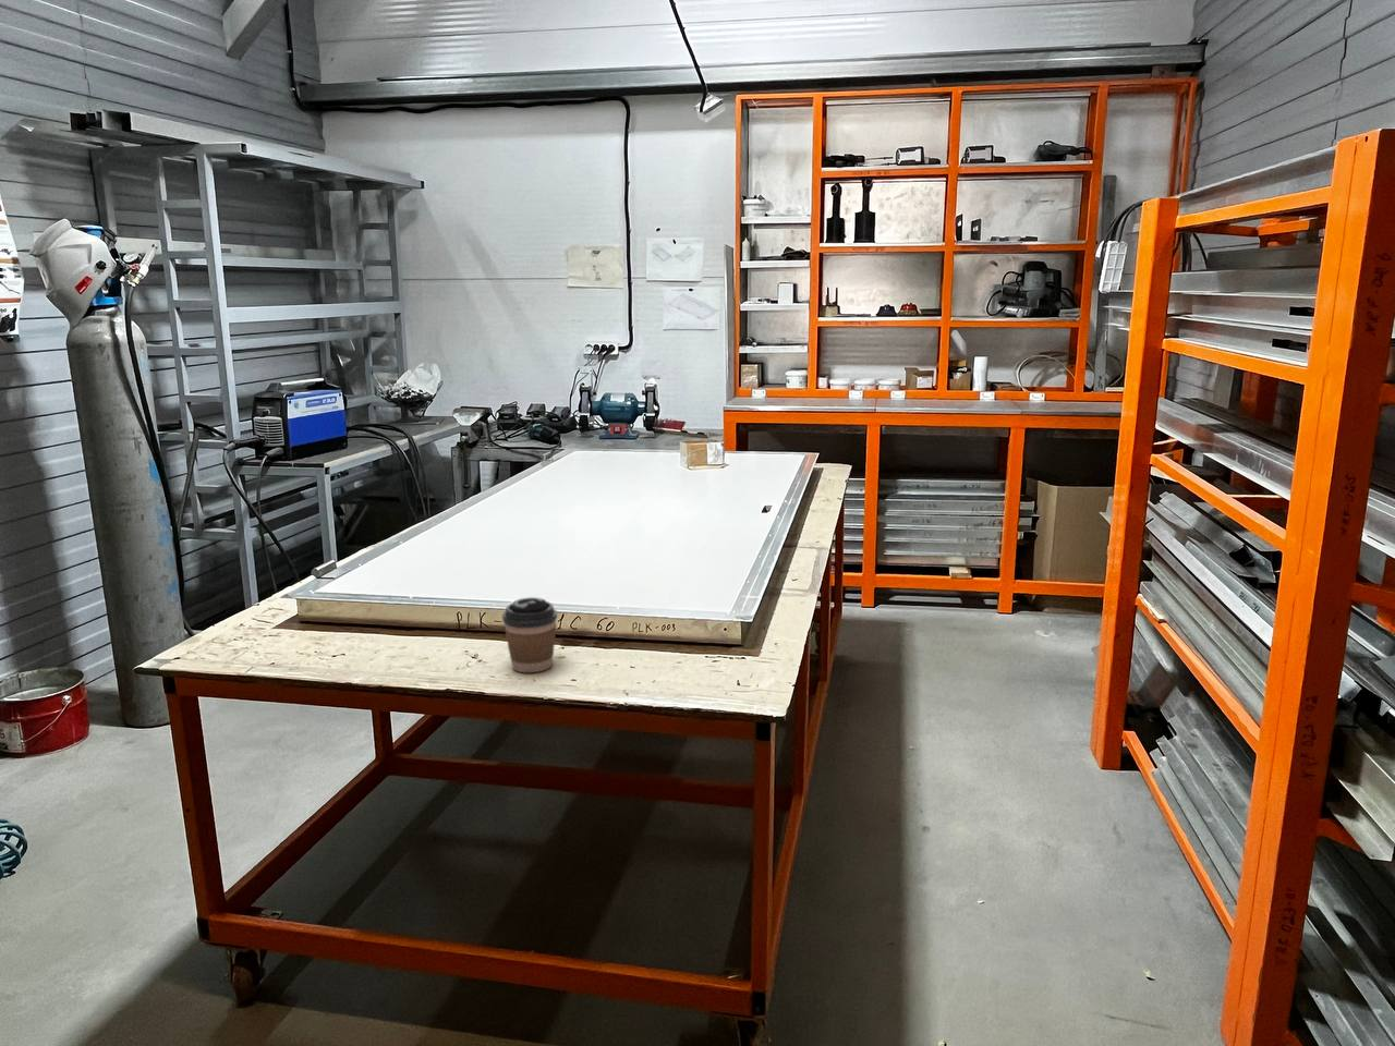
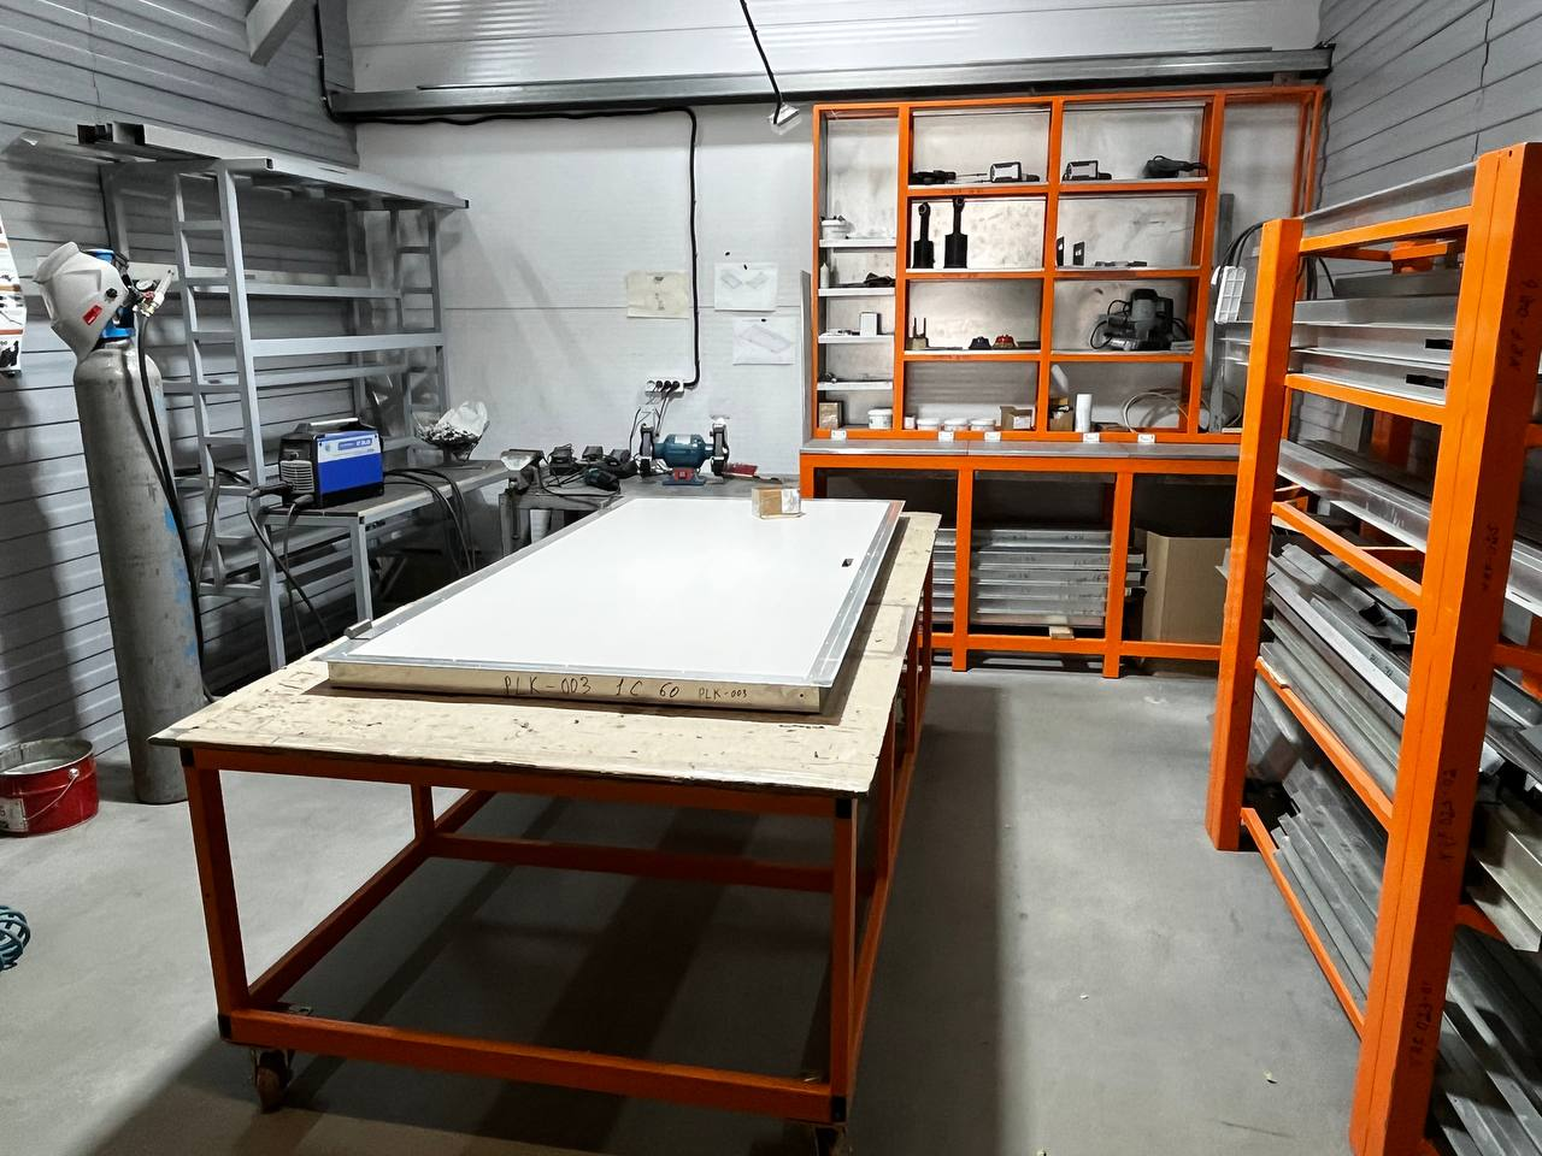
- coffee cup [501,596,558,674]
